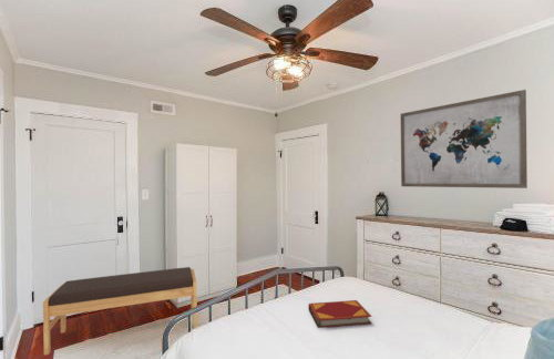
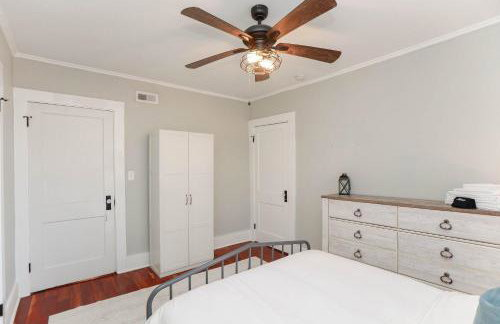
- hardback book [307,299,372,329]
- wall art [400,89,529,189]
- bench [42,266,198,356]
